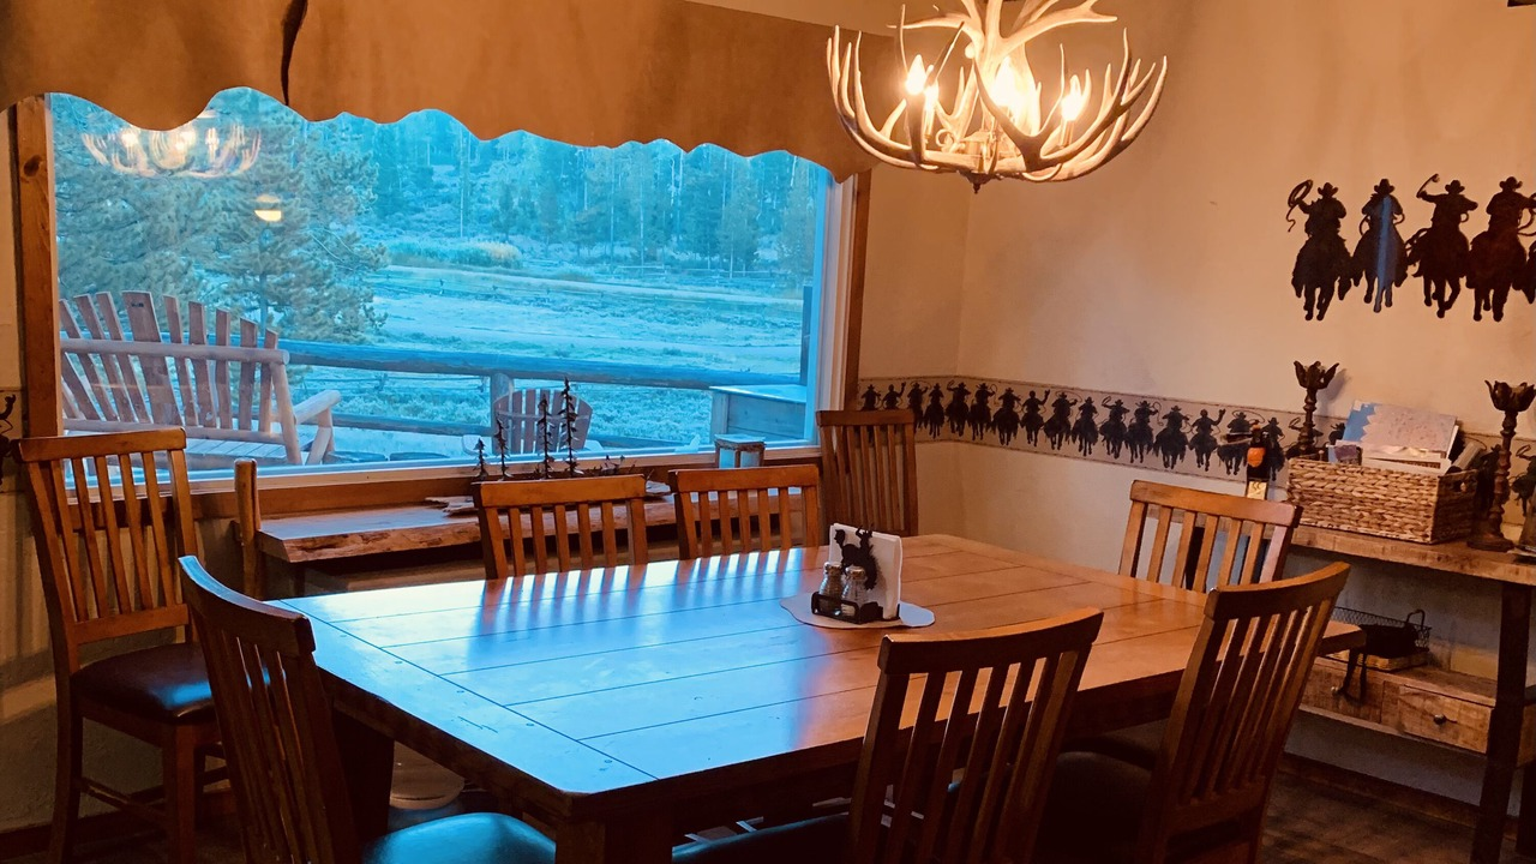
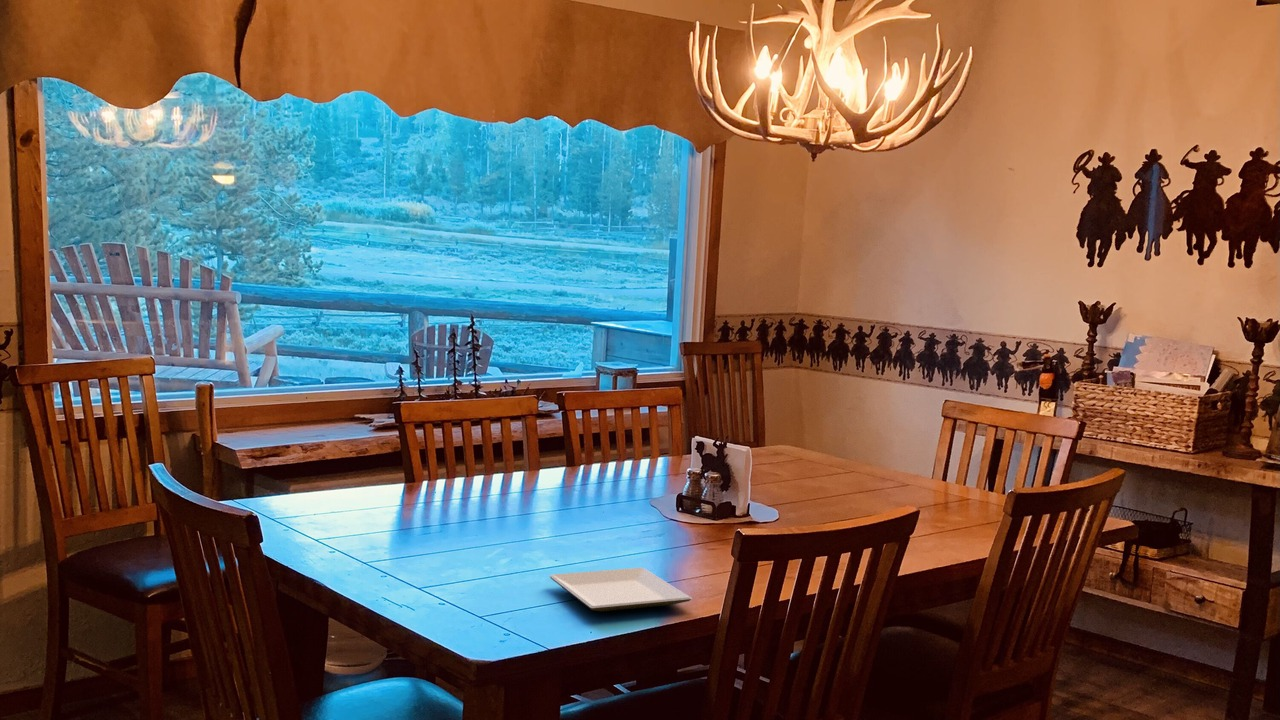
+ plate [549,567,693,613]
